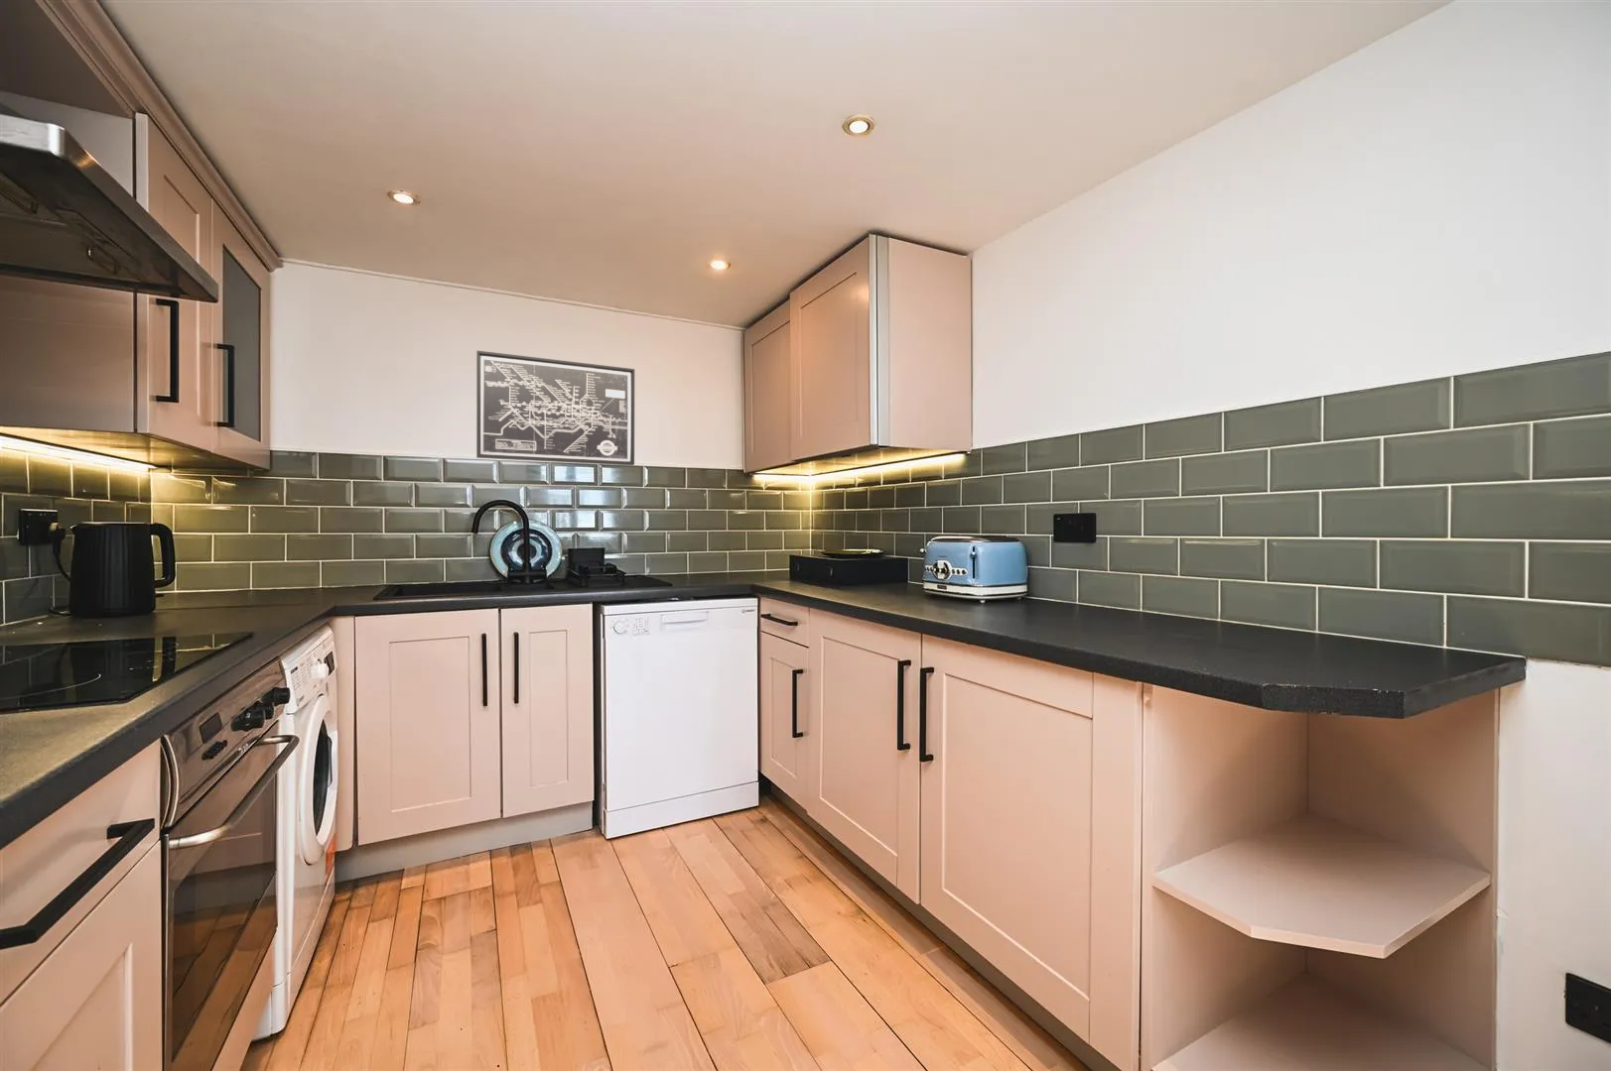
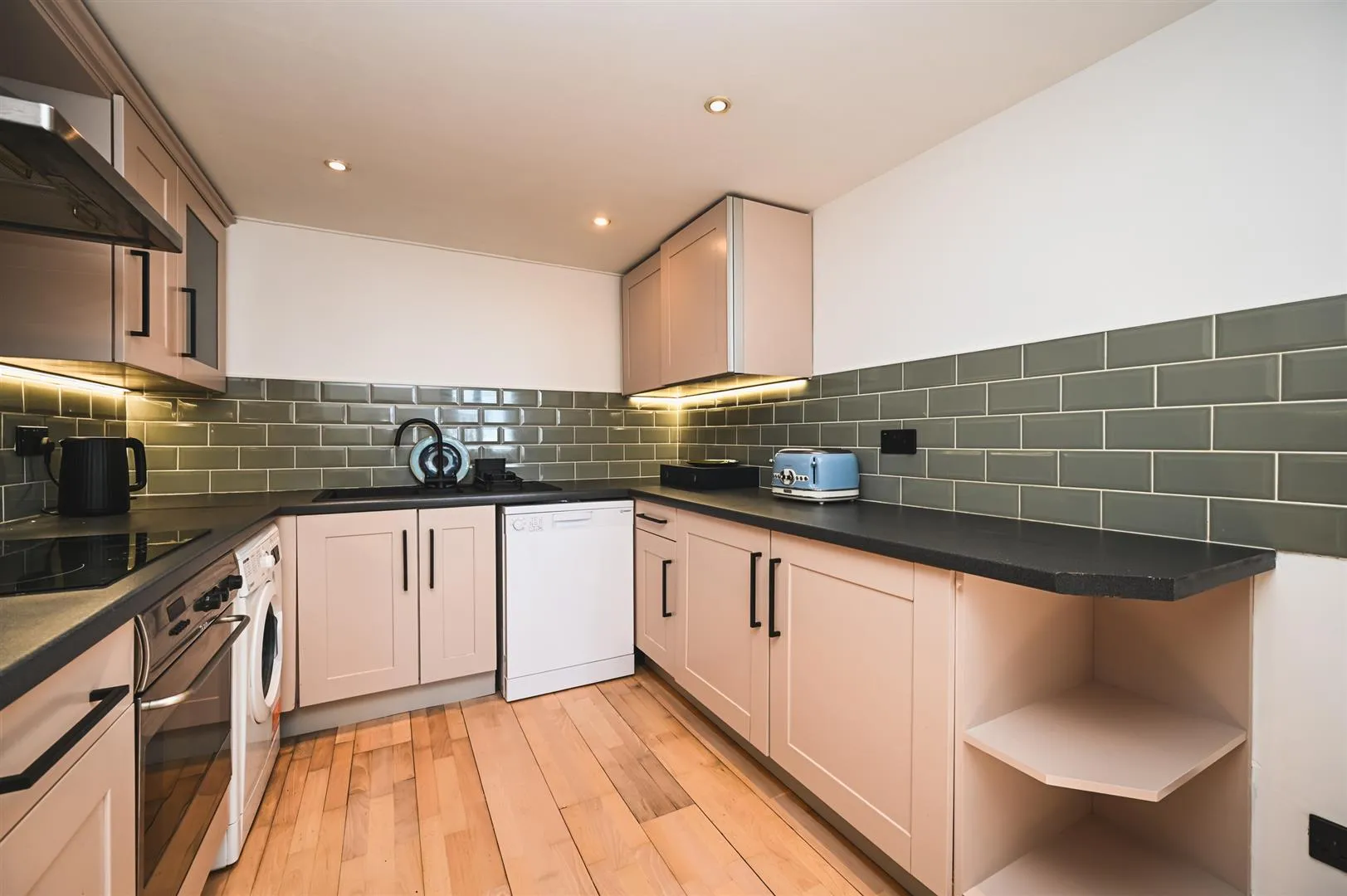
- wall art [476,349,635,466]
